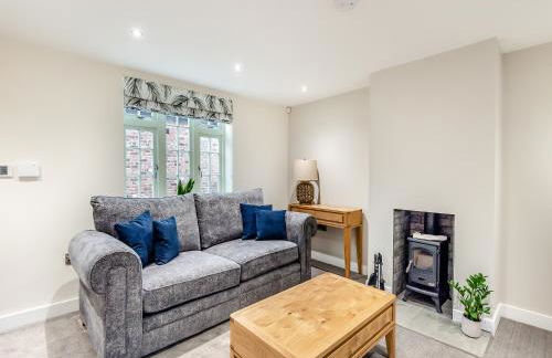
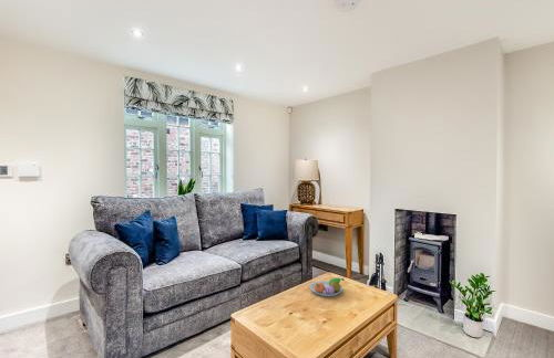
+ fruit bowl [308,276,346,297]
